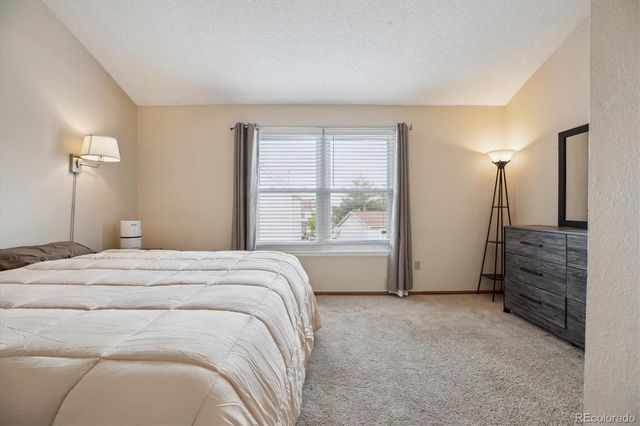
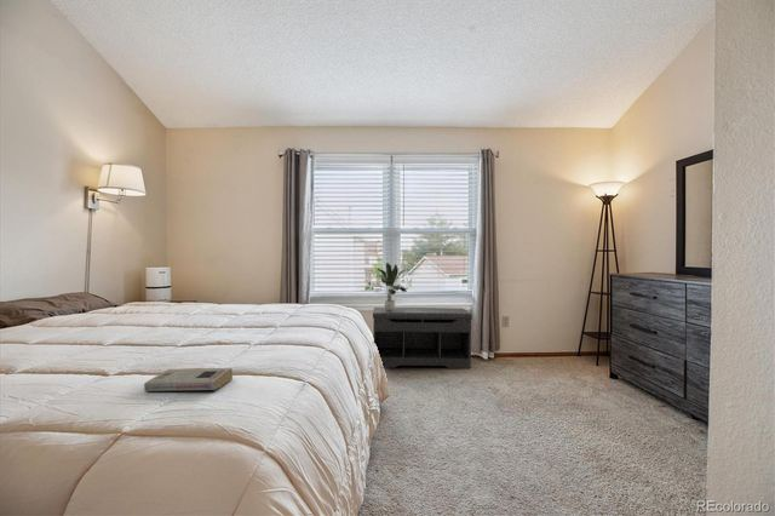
+ book [143,367,234,392]
+ potted plant [375,262,408,311]
+ bench [372,306,473,369]
